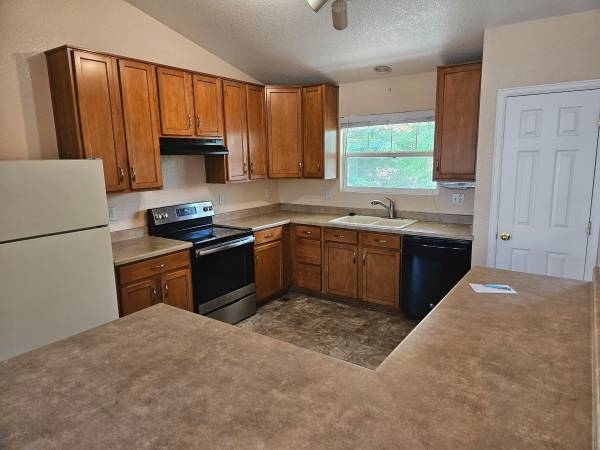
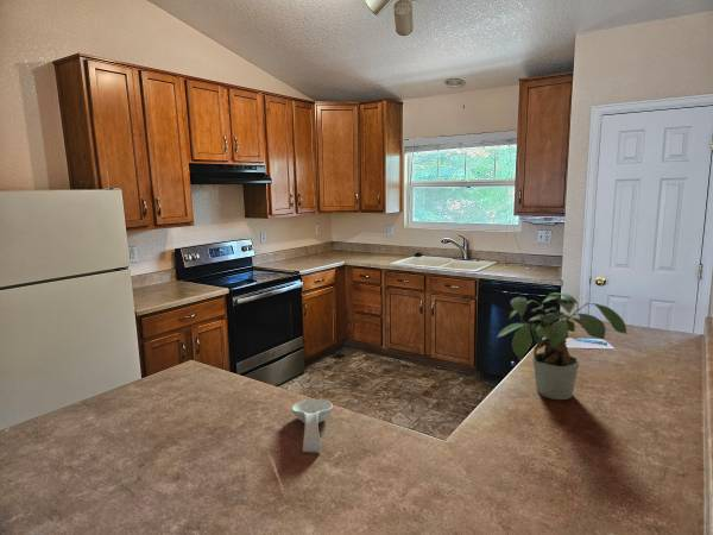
+ spoon rest [291,398,334,453]
+ potted plant [496,291,629,401]
